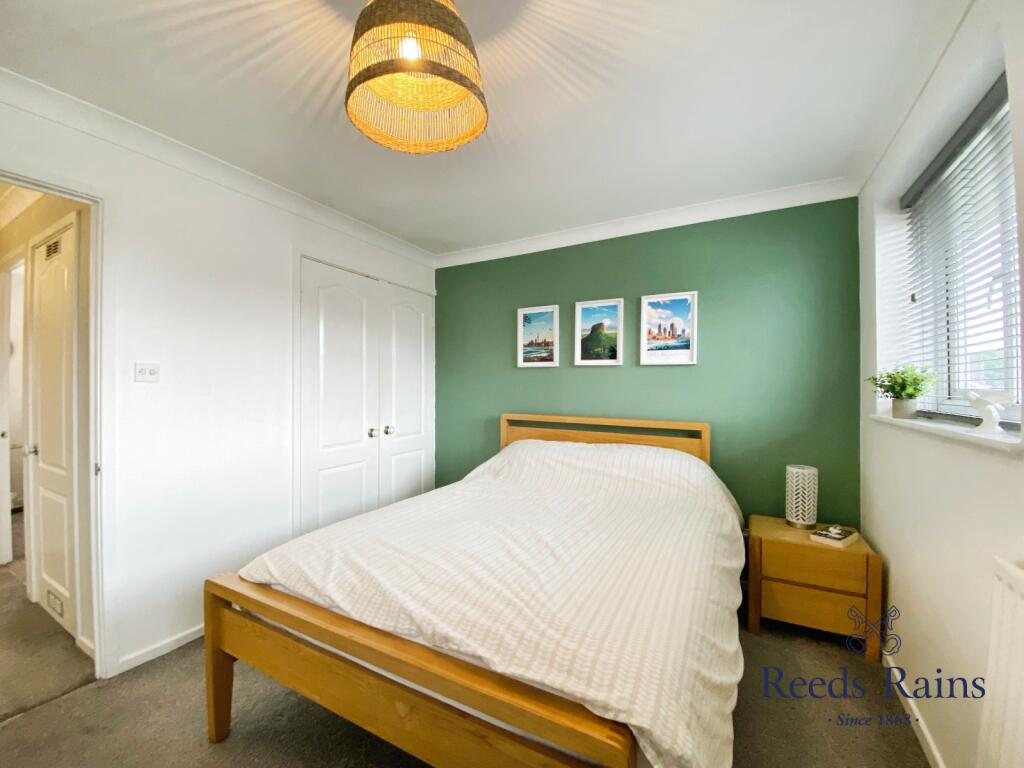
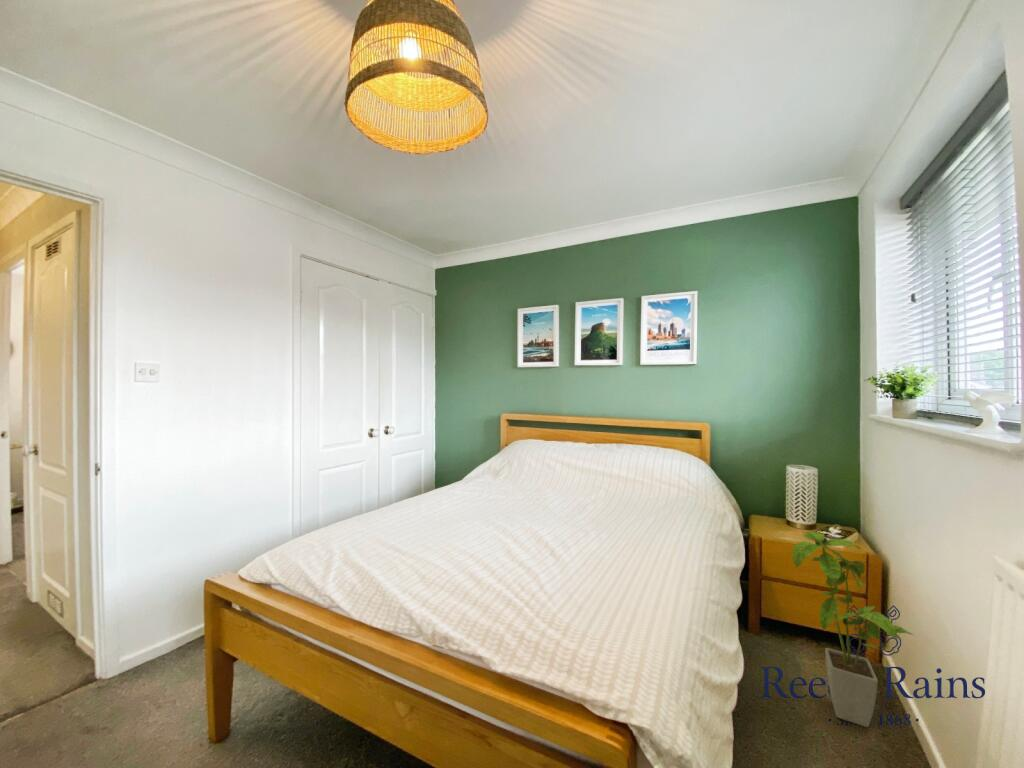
+ house plant [791,531,914,728]
